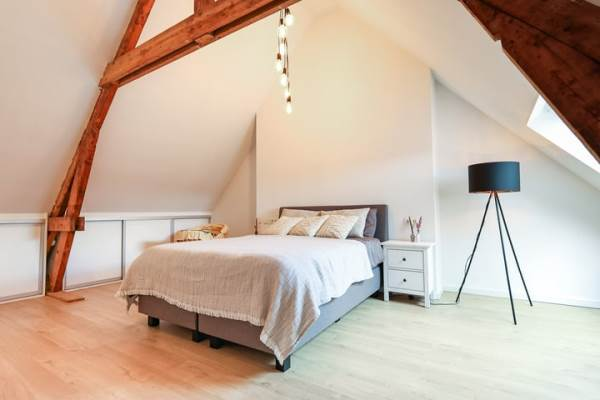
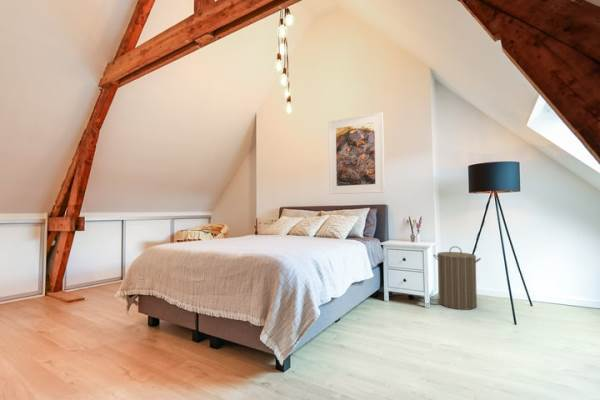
+ laundry hamper [432,245,482,311]
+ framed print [328,111,386,195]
